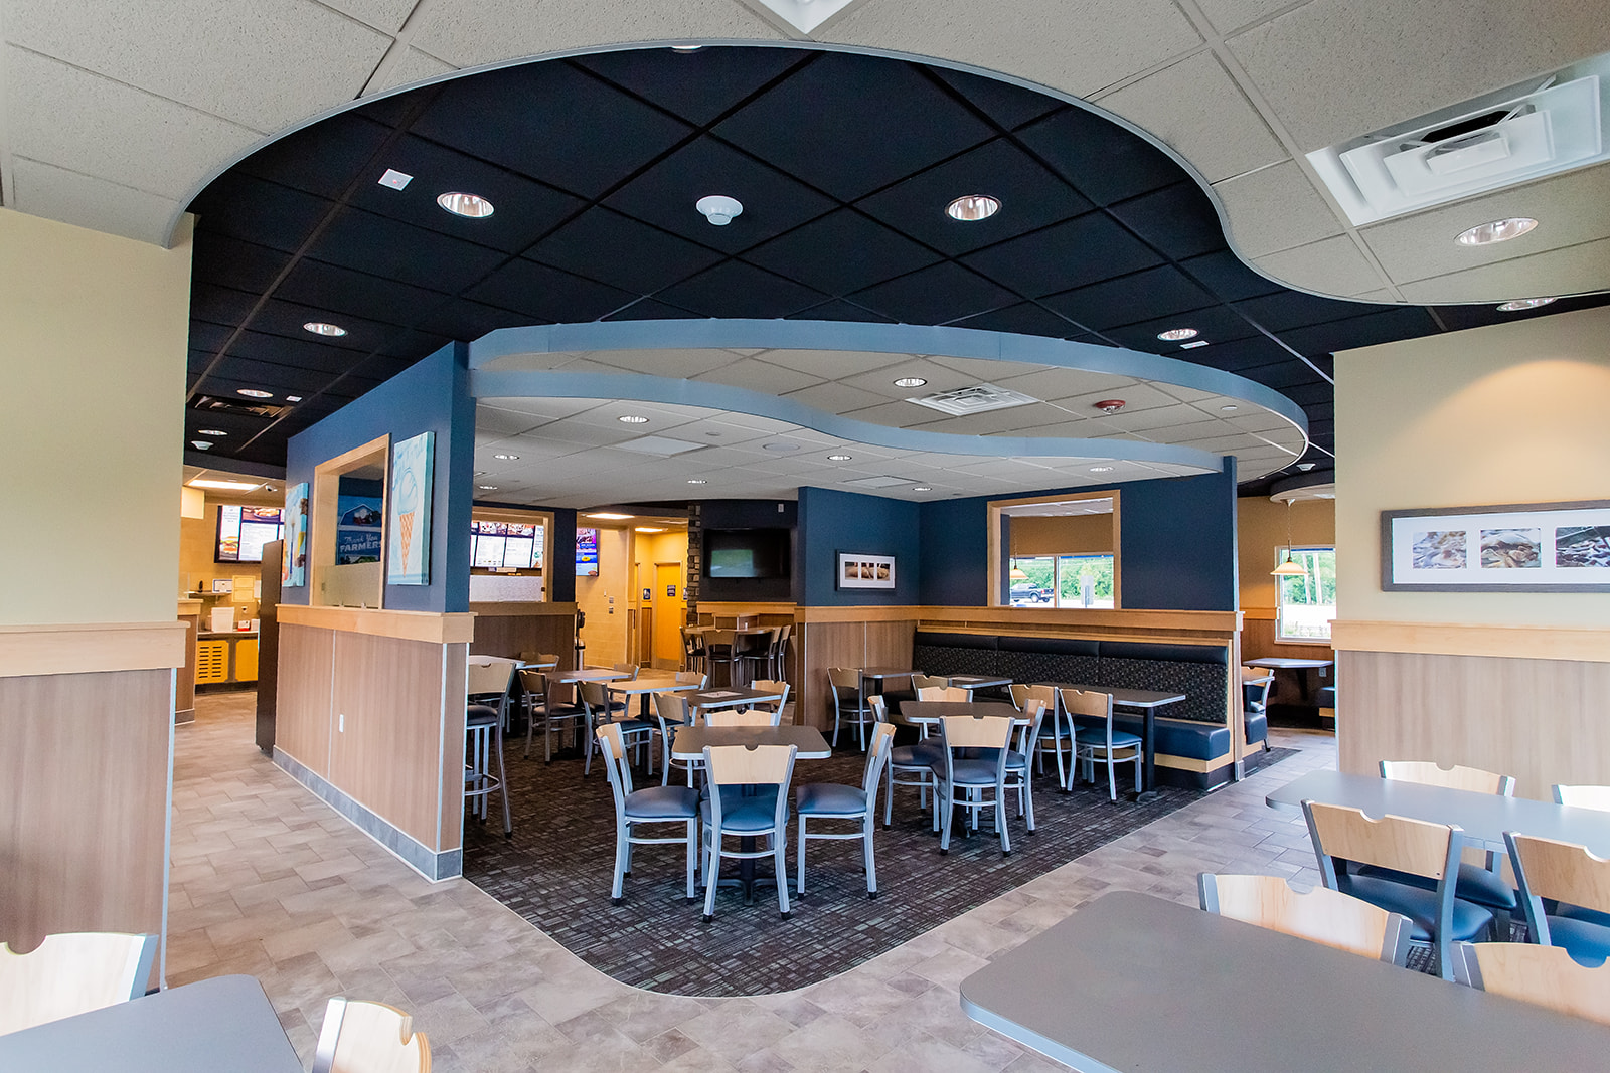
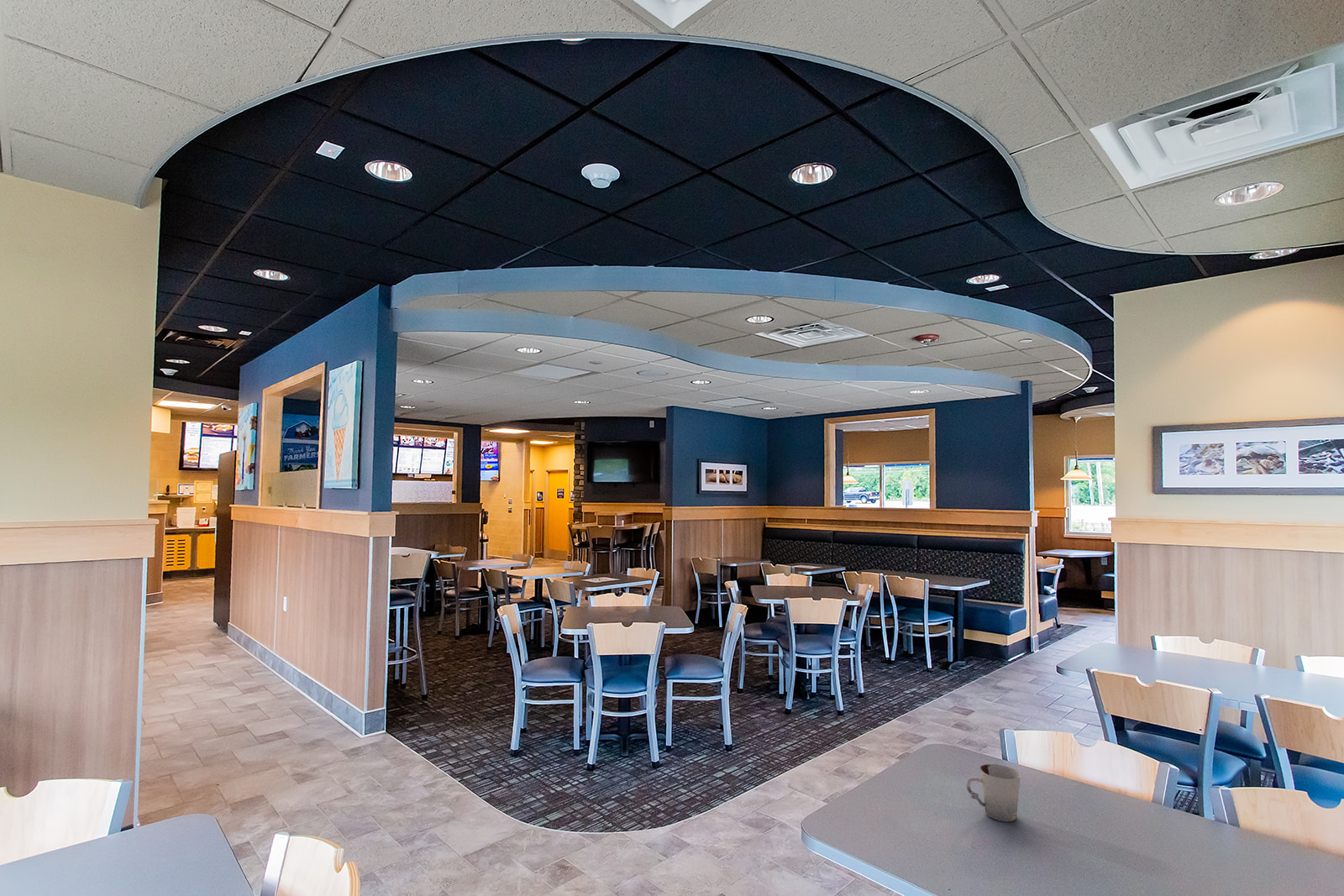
+ cup [966,763,1021,822]
